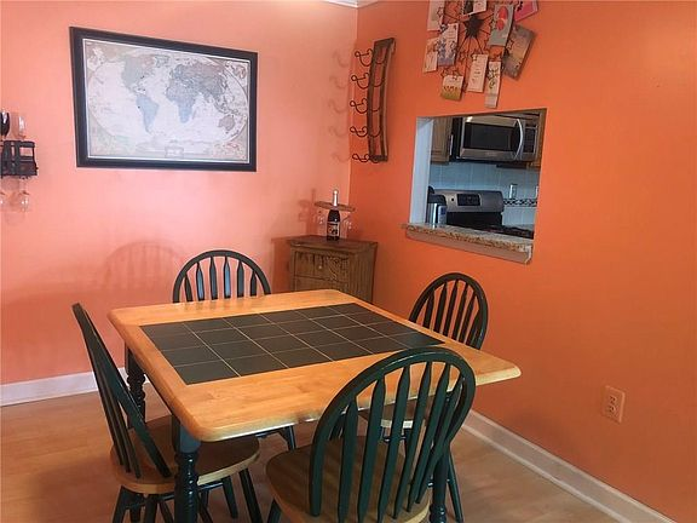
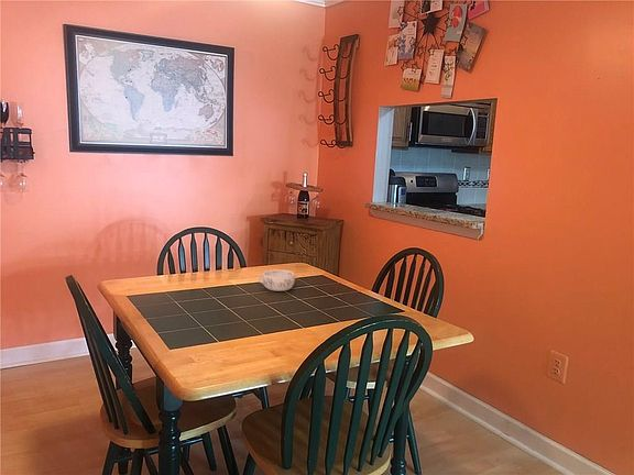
+ decorative bowl [256,268,296,292]
